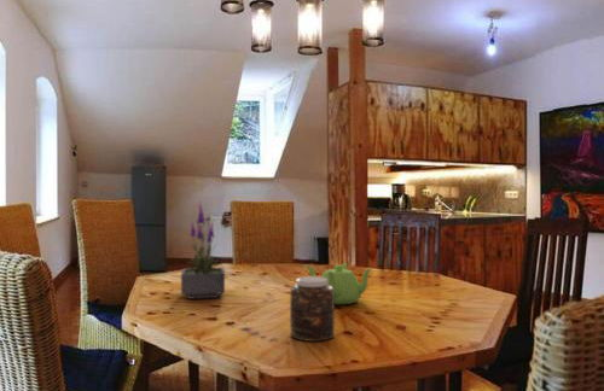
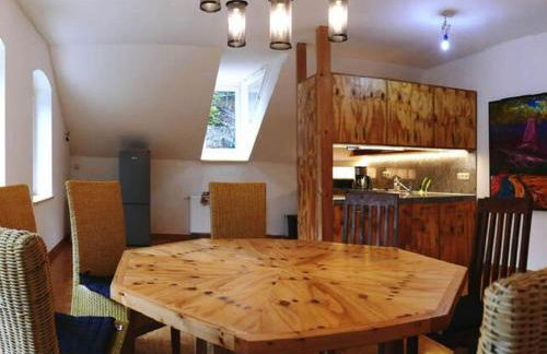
- jar [289,275,336,343]
- potted plant [180,199,226,300]
- teapot [304,262,374,305]
